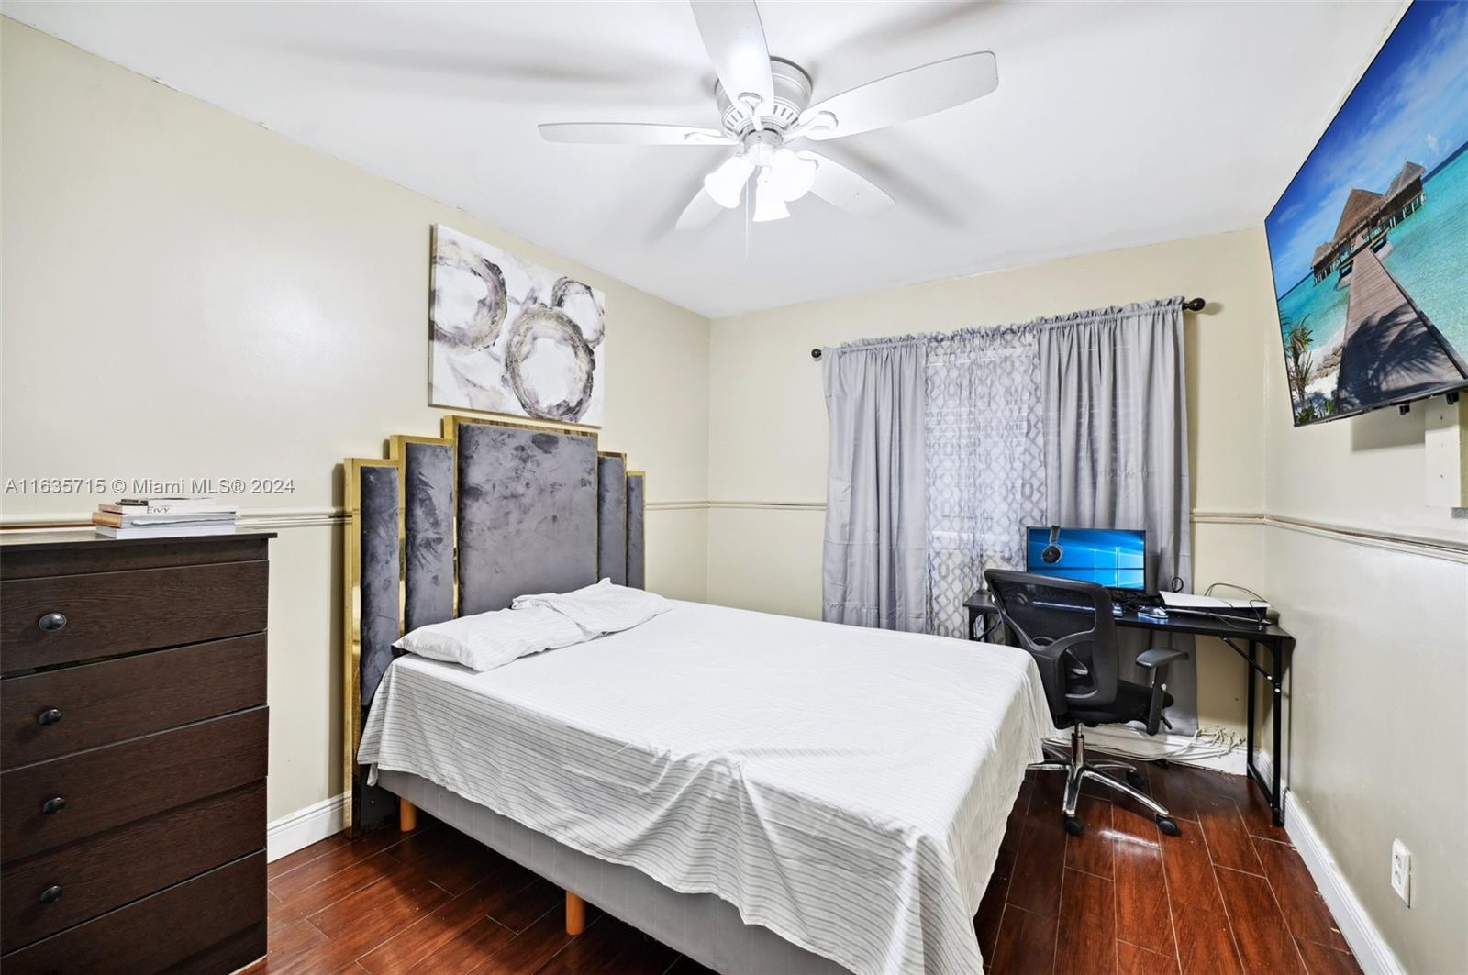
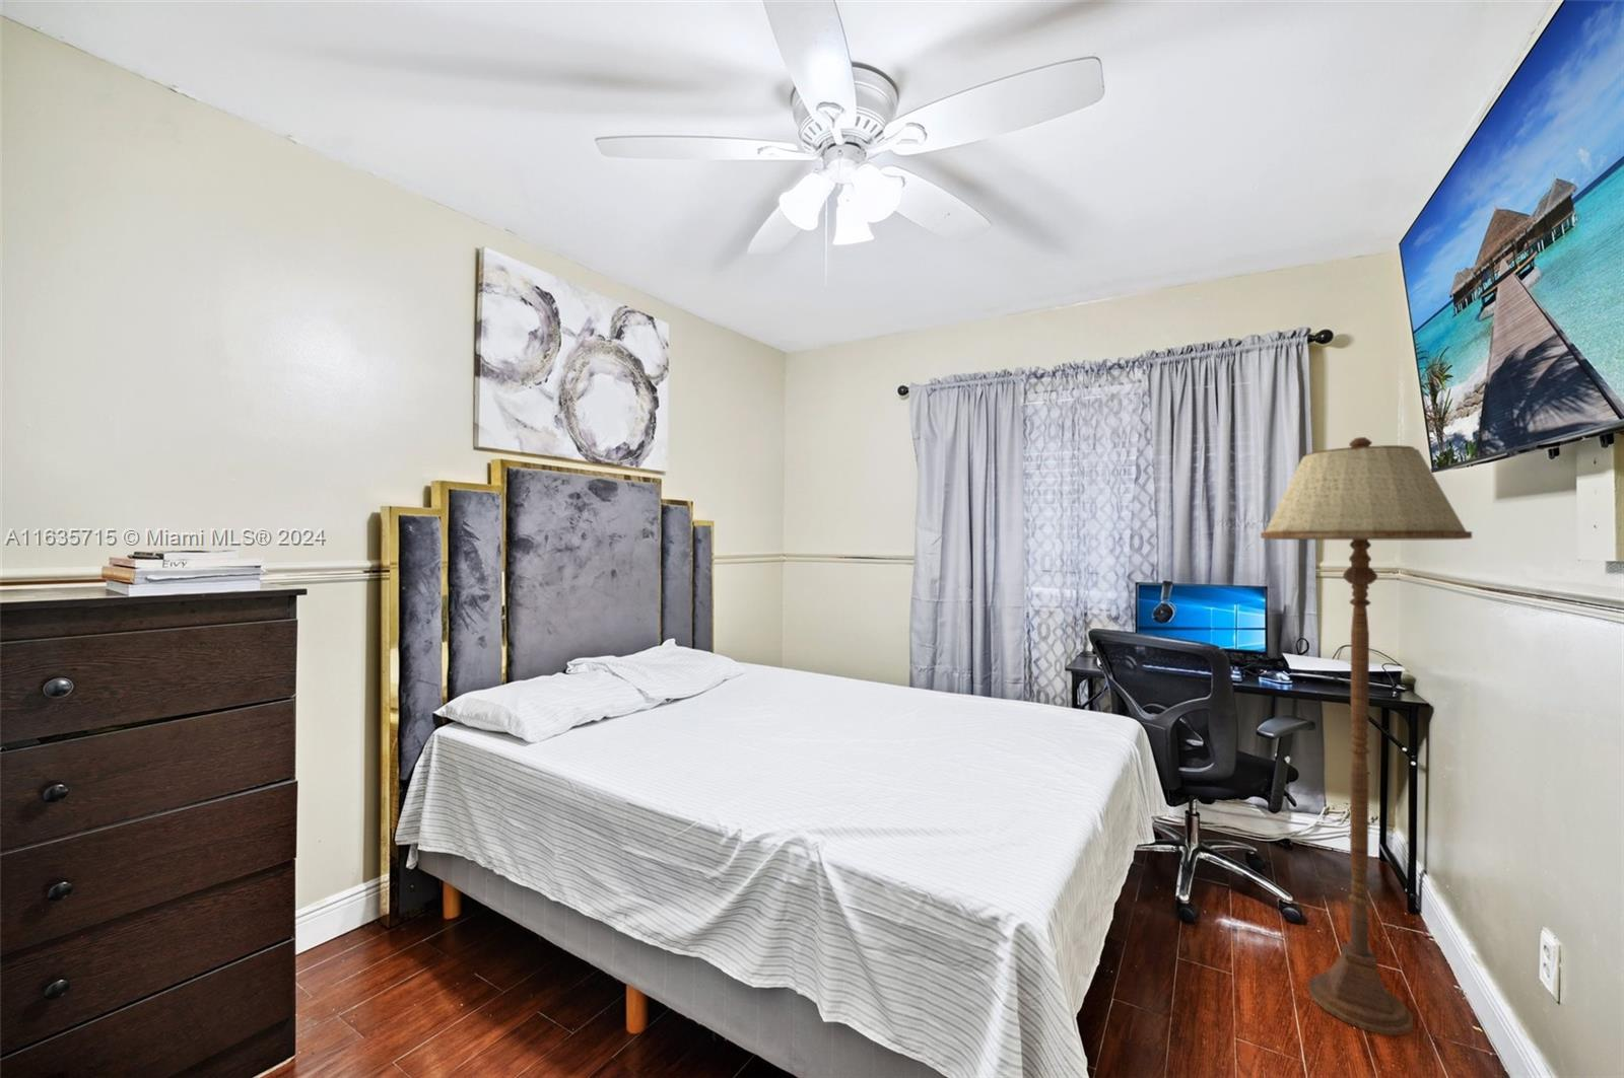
+ floor lamp [1259,436,1472,1036]
